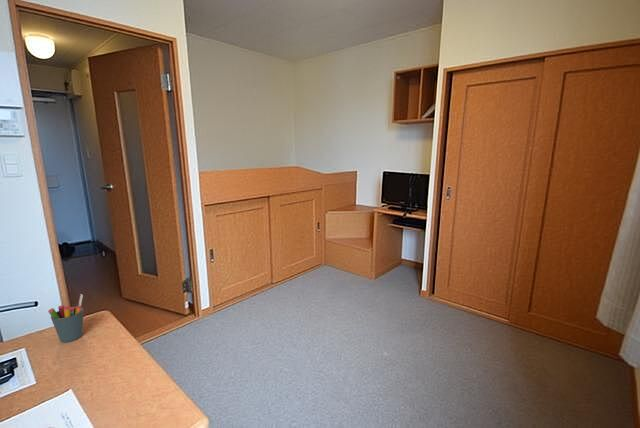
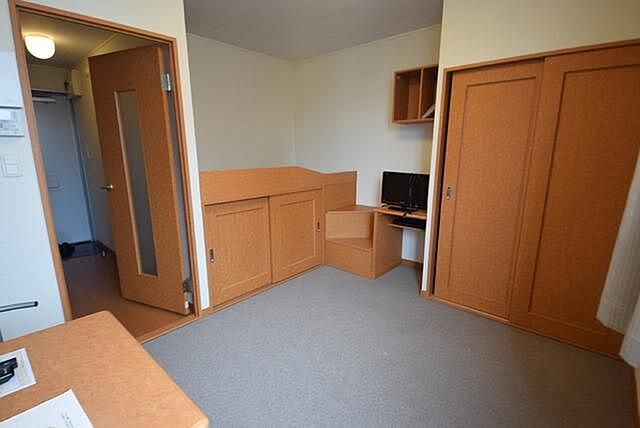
- pen holder [47,293,84,343]
